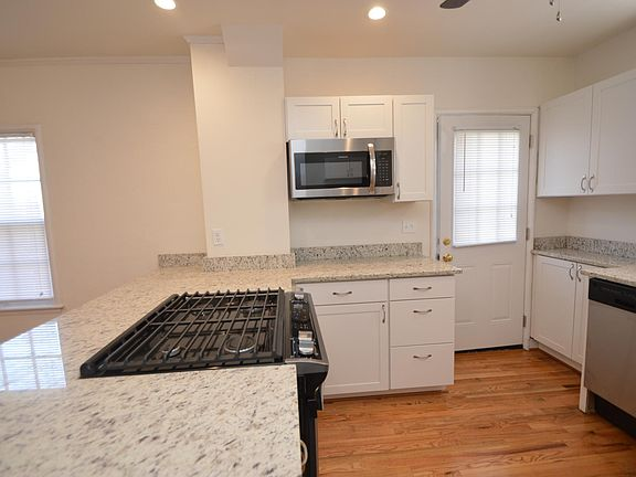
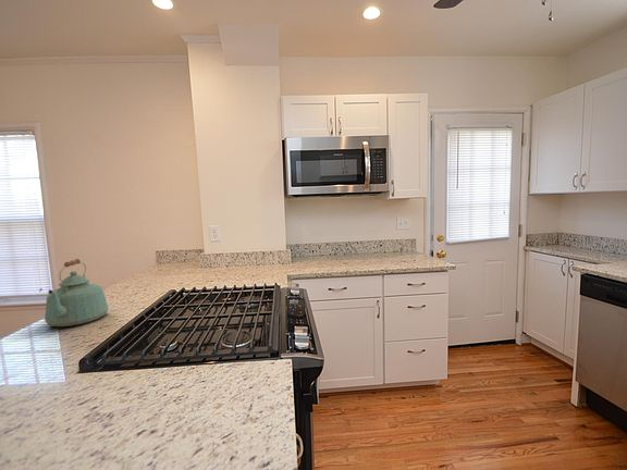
+ kettle [44,258,110,327]
